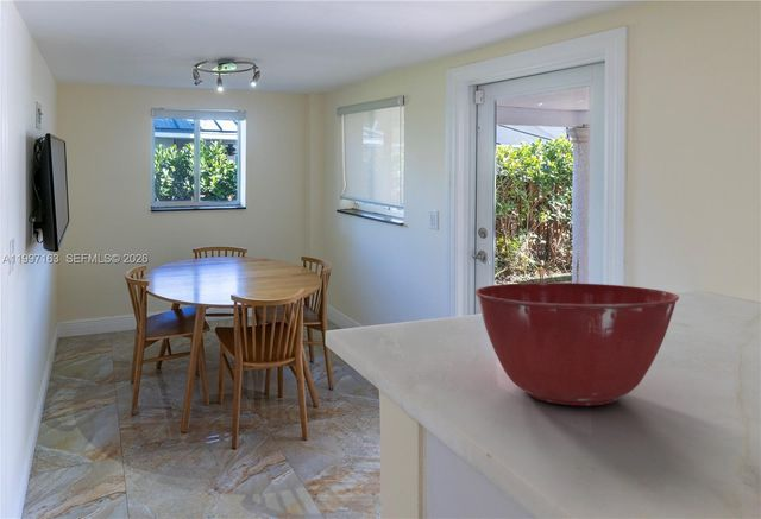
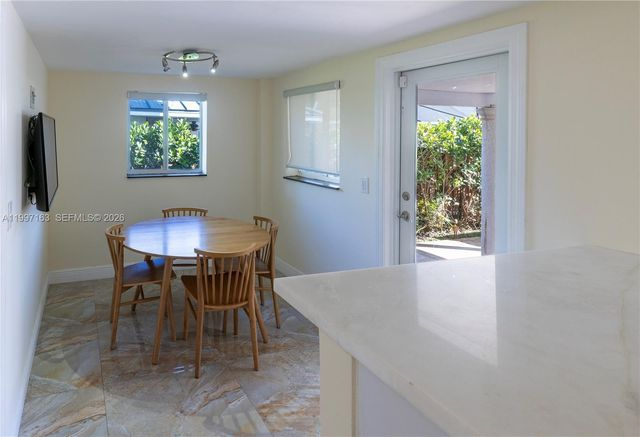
- mixing bowl [474,281,680,406]
